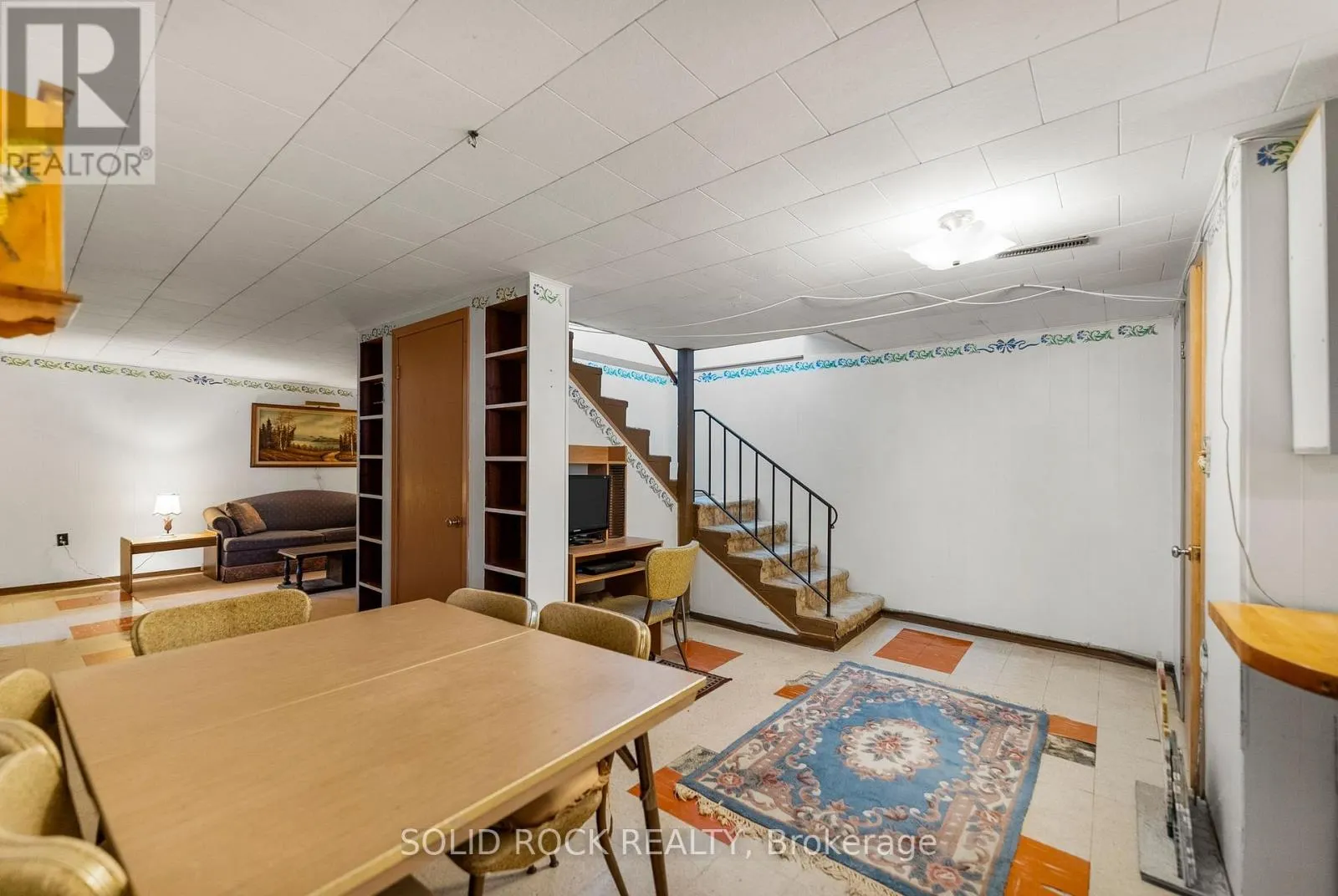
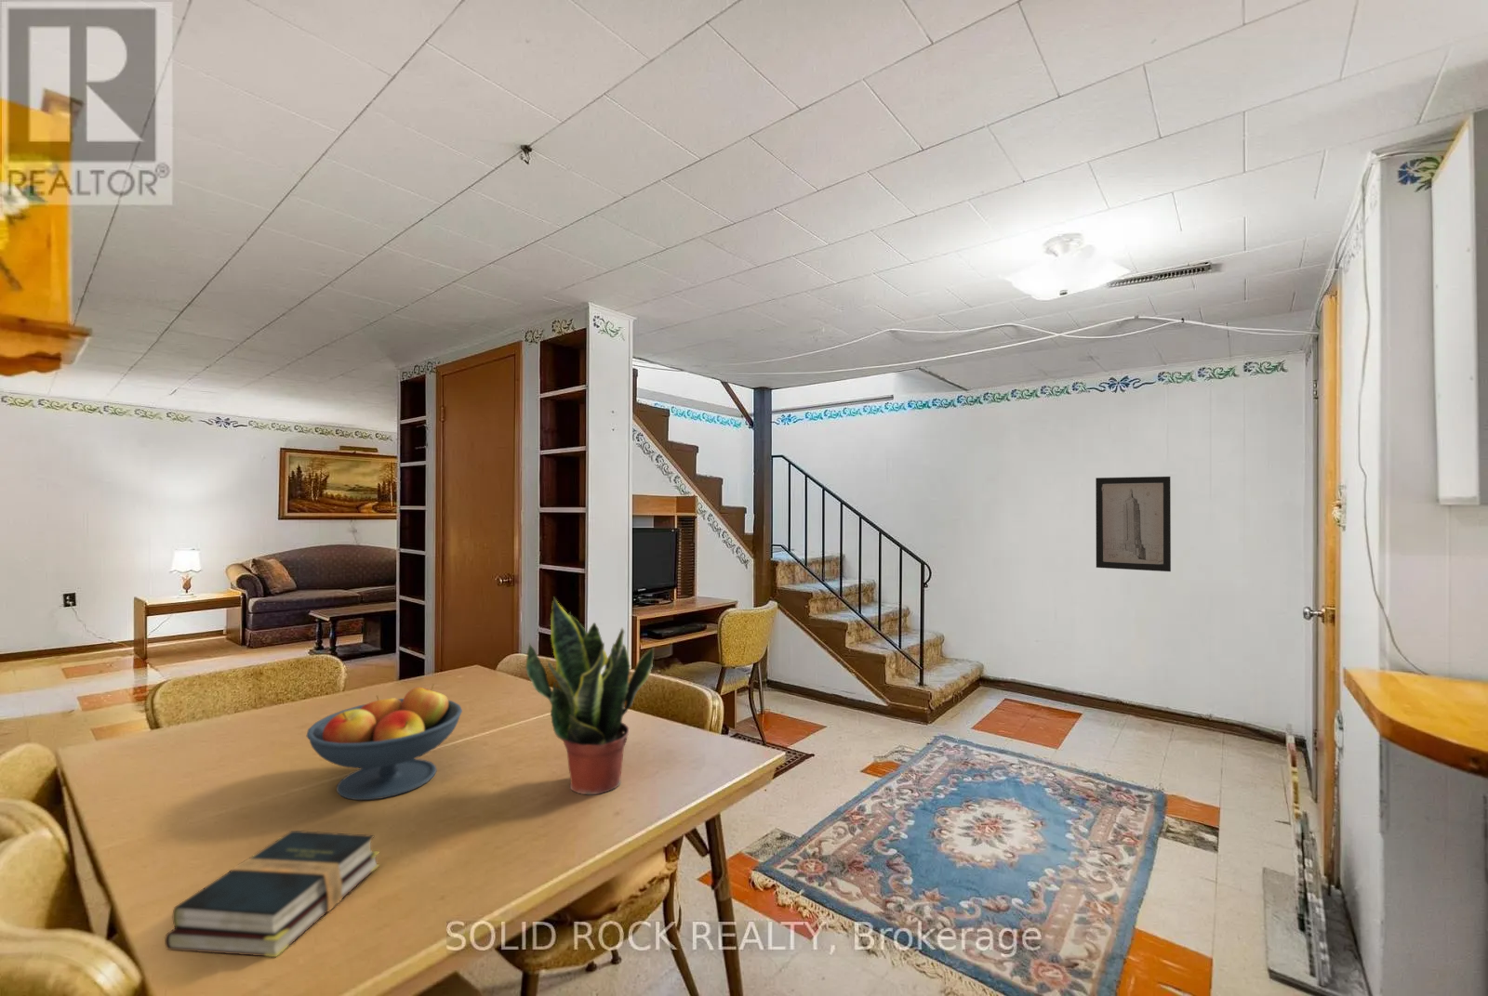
+ hardback book [163,829,380,958]
+ potted plant [525,597,655,795]
+ wall art [1094,476,1172,572]
+ fruit bowl [306,683,463,800]
